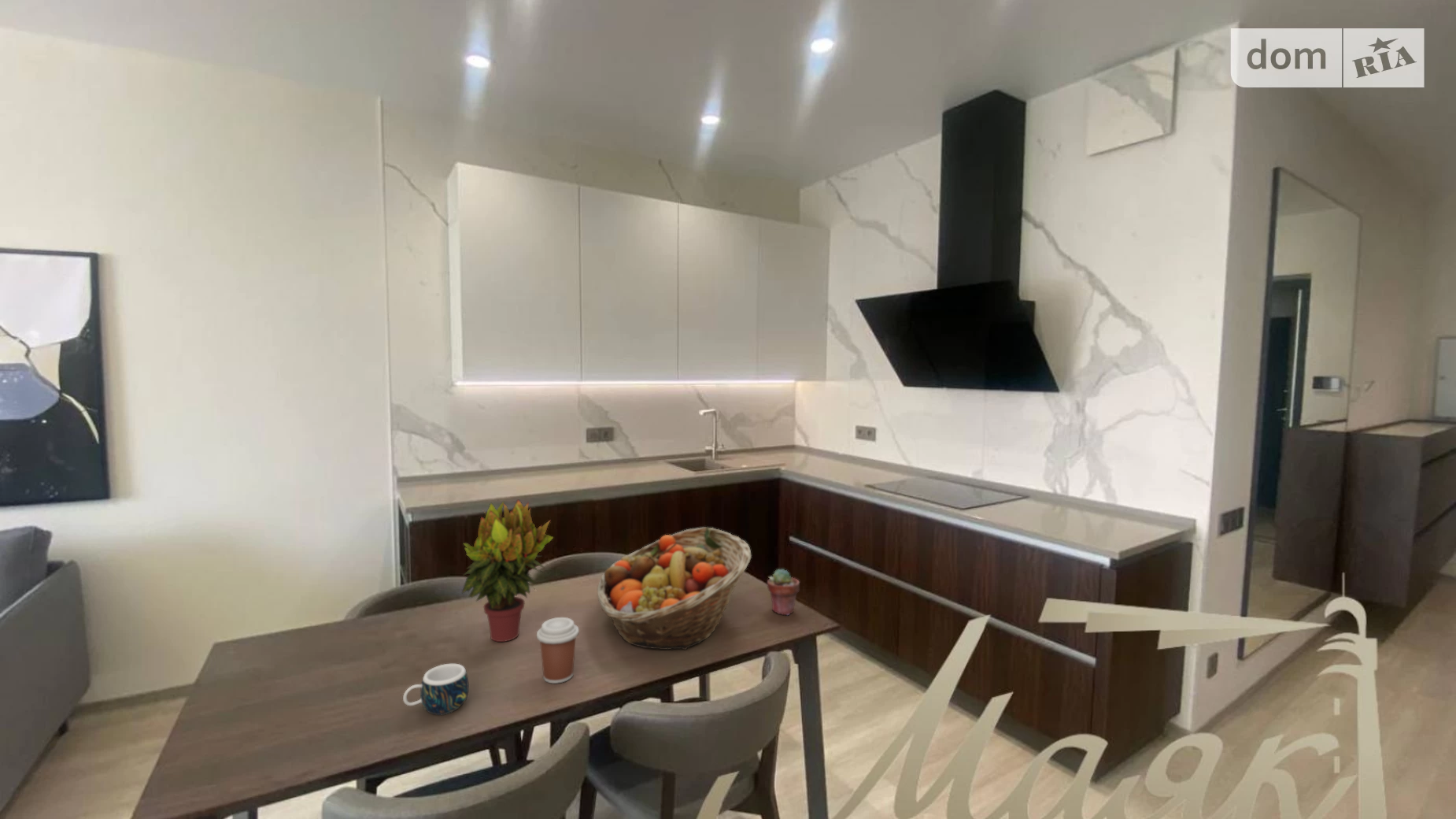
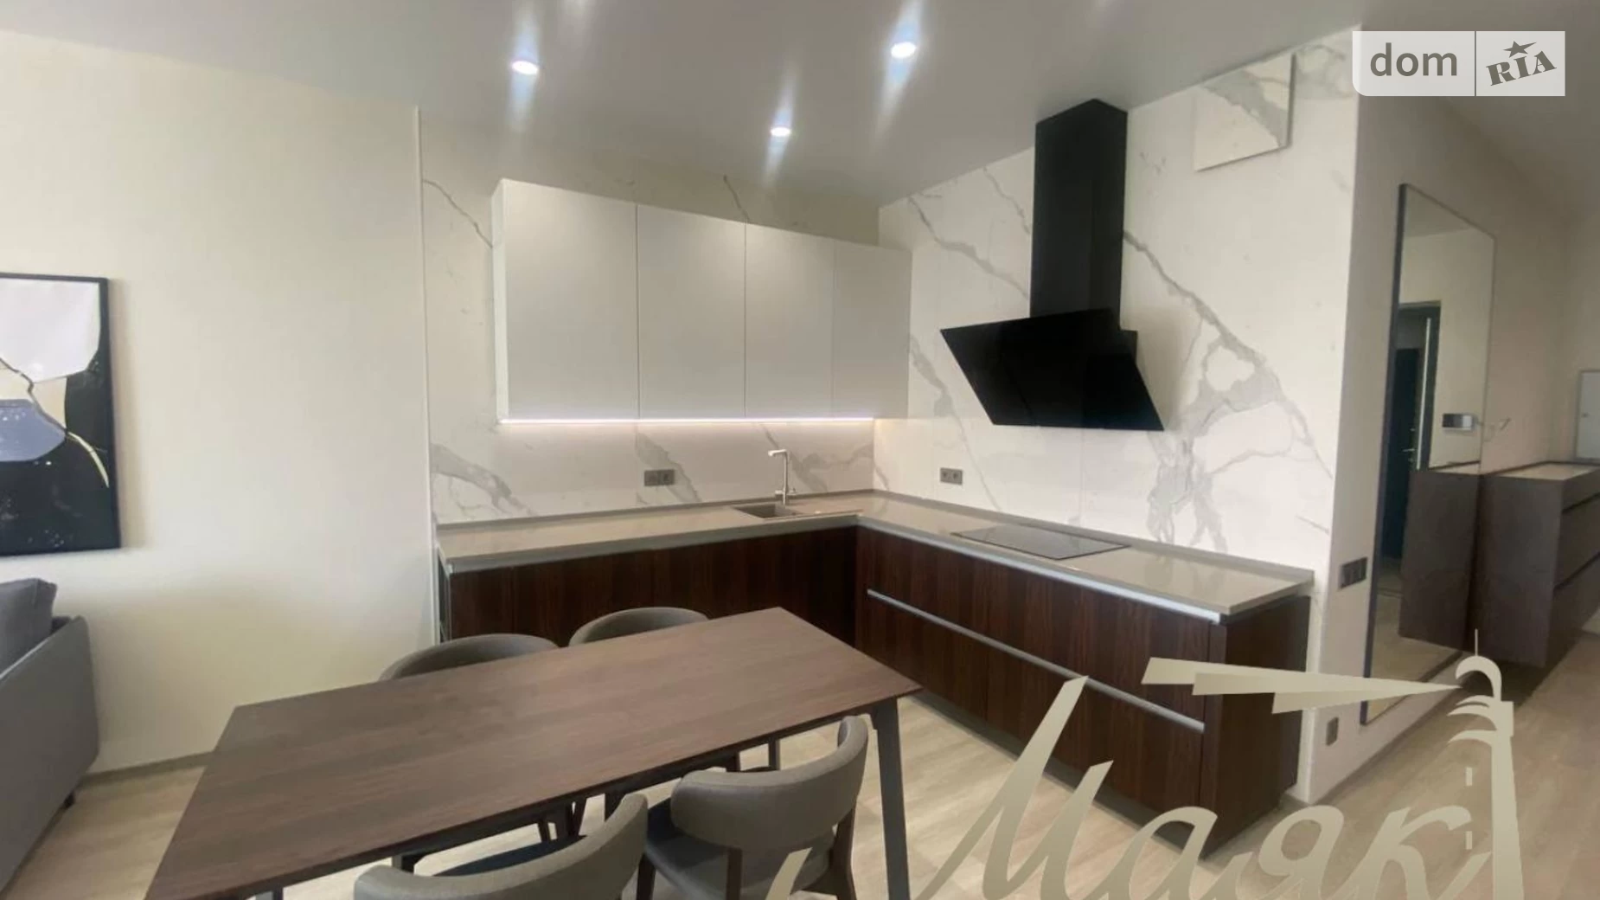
- coffee cup [536,617,579,684]
- fruit basket [597,526,752,650]
- potted succulent [767,568,800,616]
- mug [402,663,470,716]
- potted plant [461,498,554,643]
